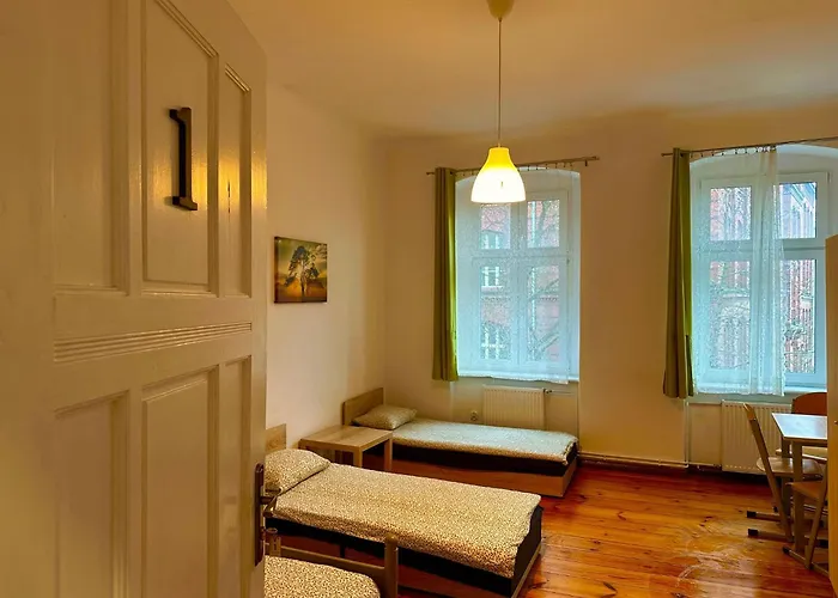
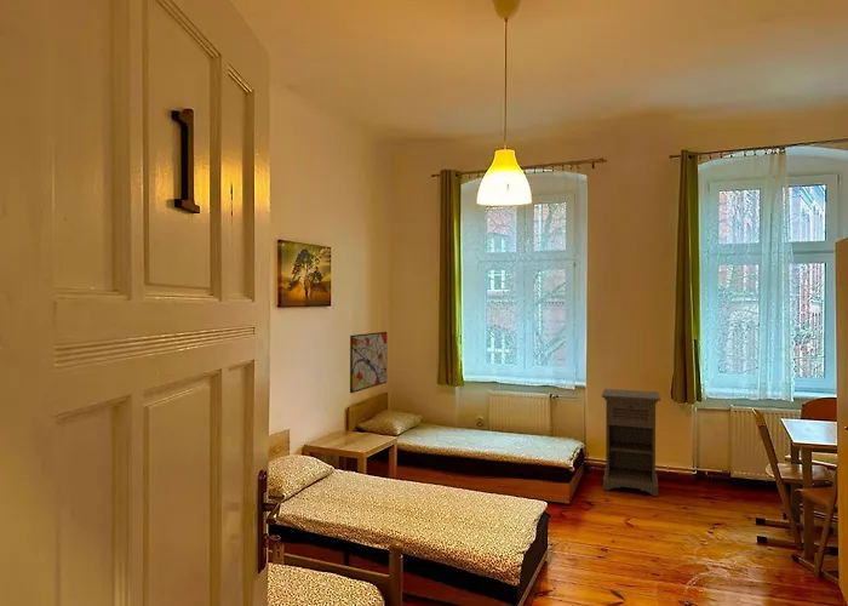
+ nightstand [601,388,661,497]
+ wall art [349,331,388,394]
